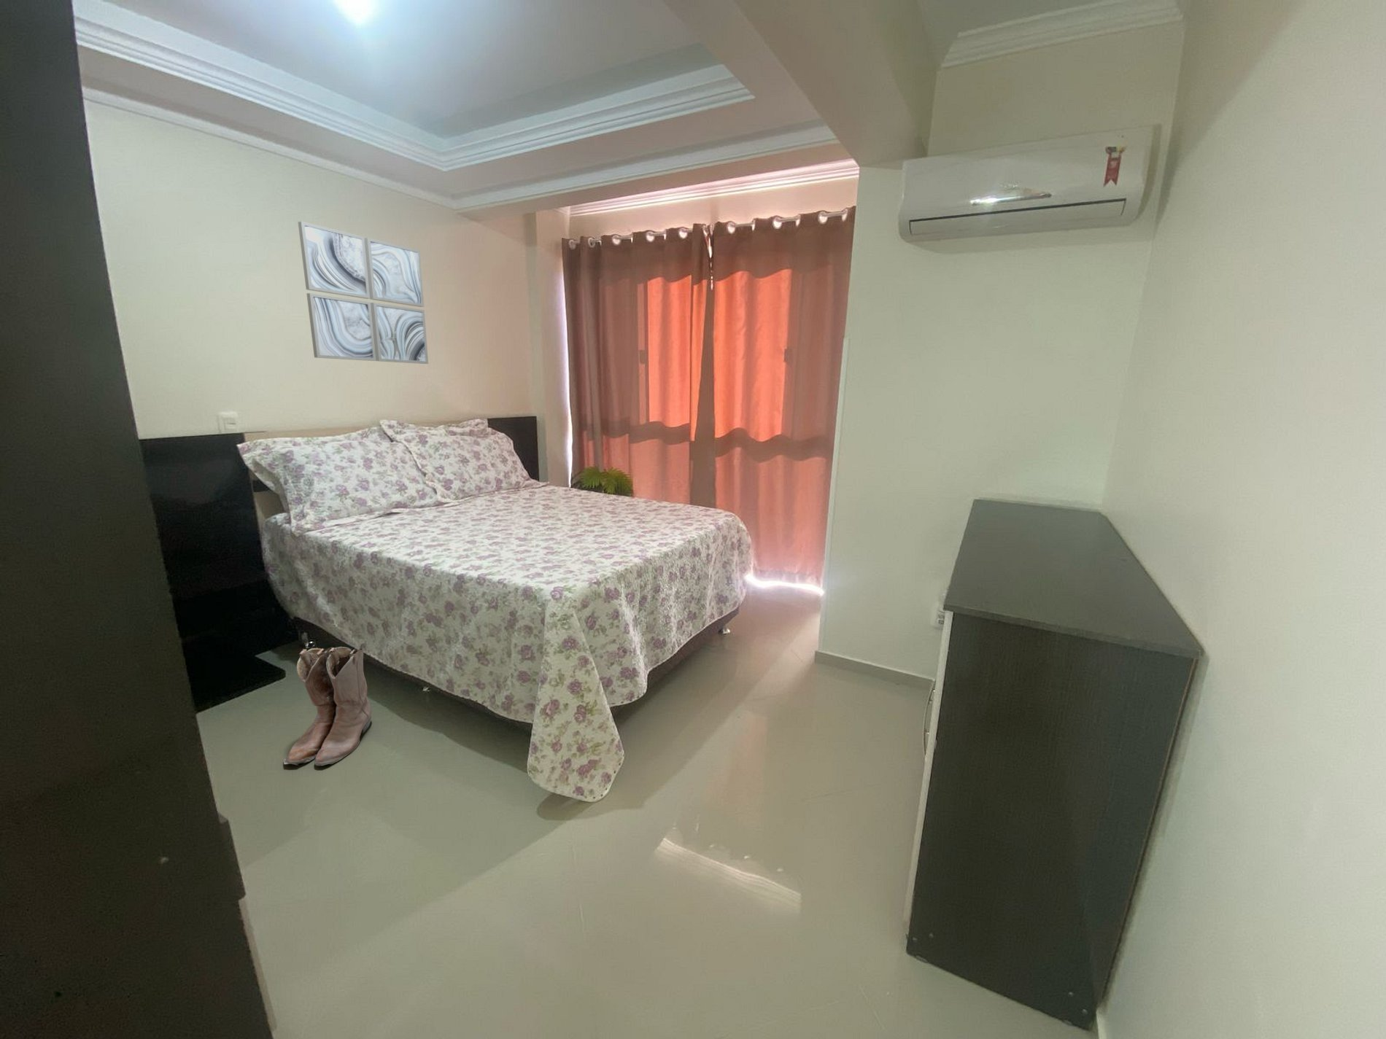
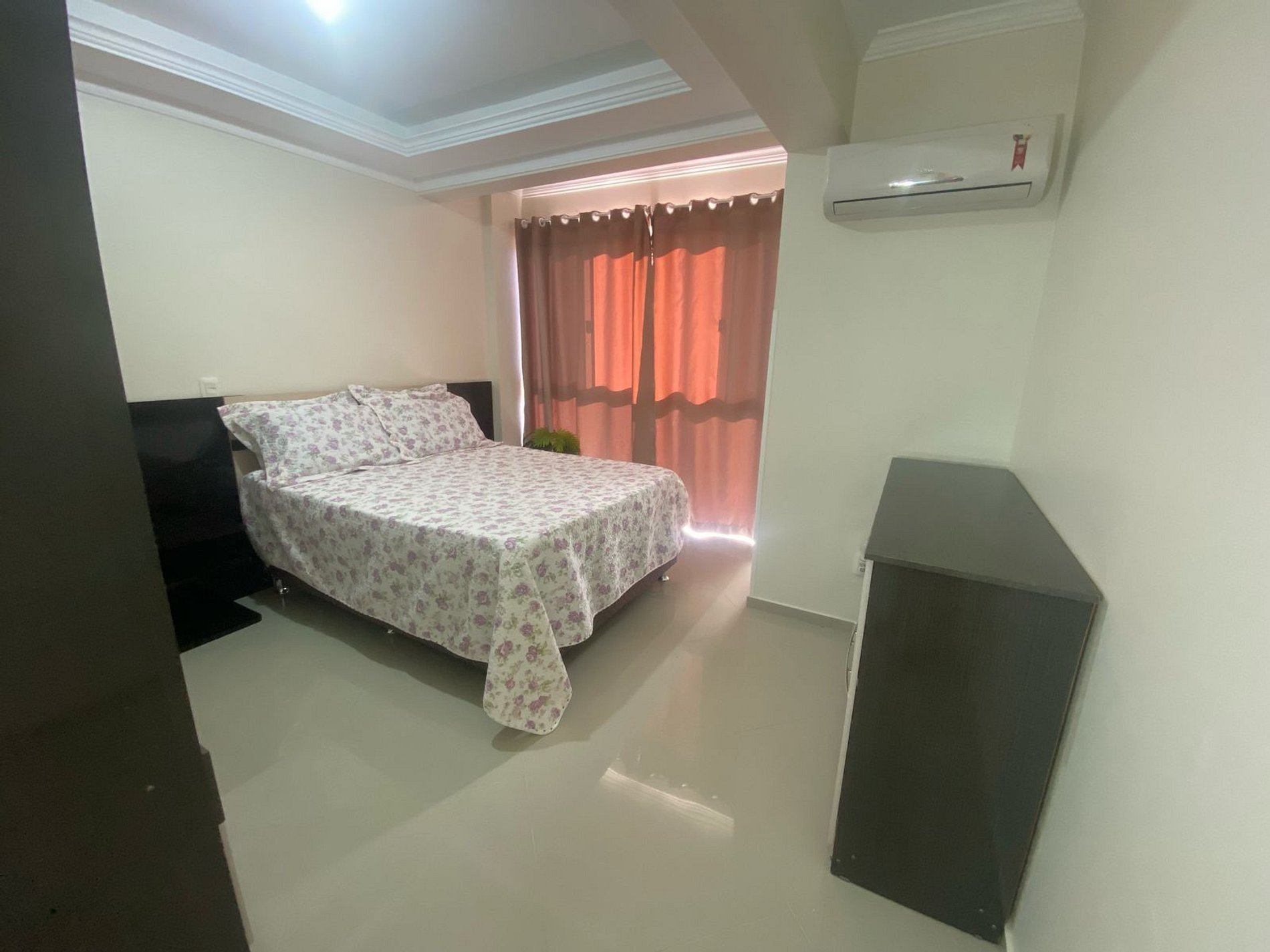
- boots [283,646,372,766]
- wall art [298,220,429,365]
